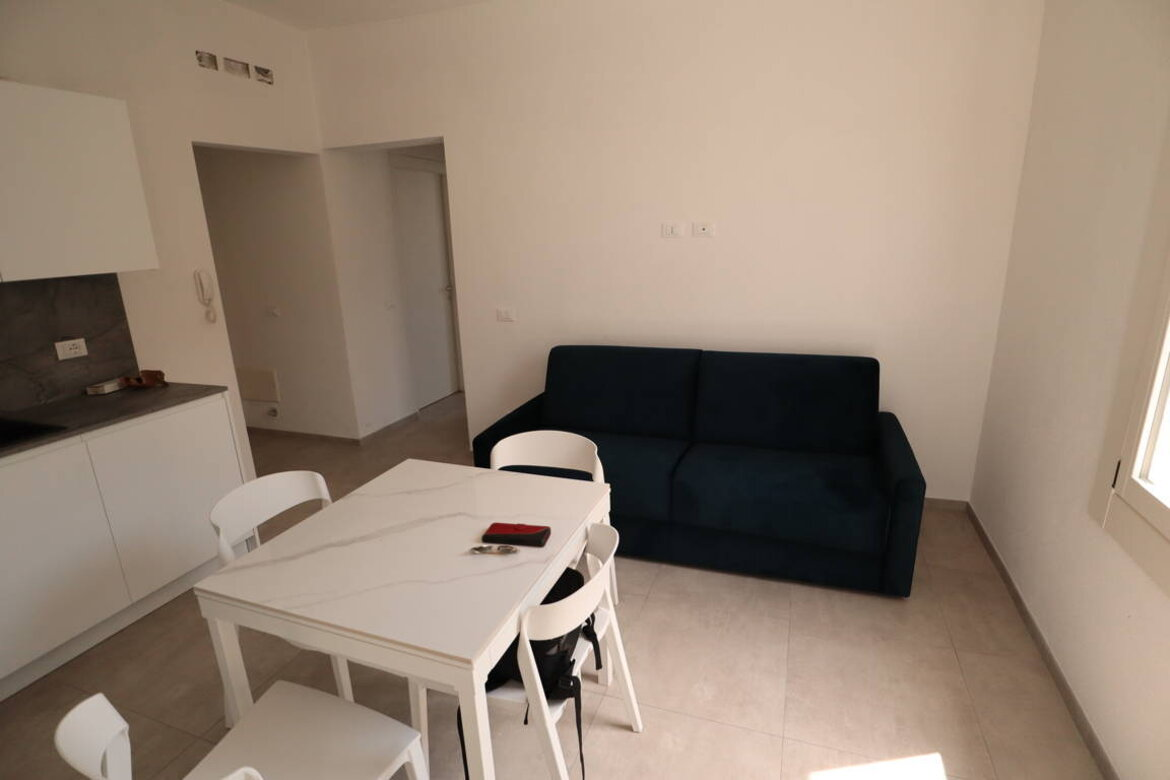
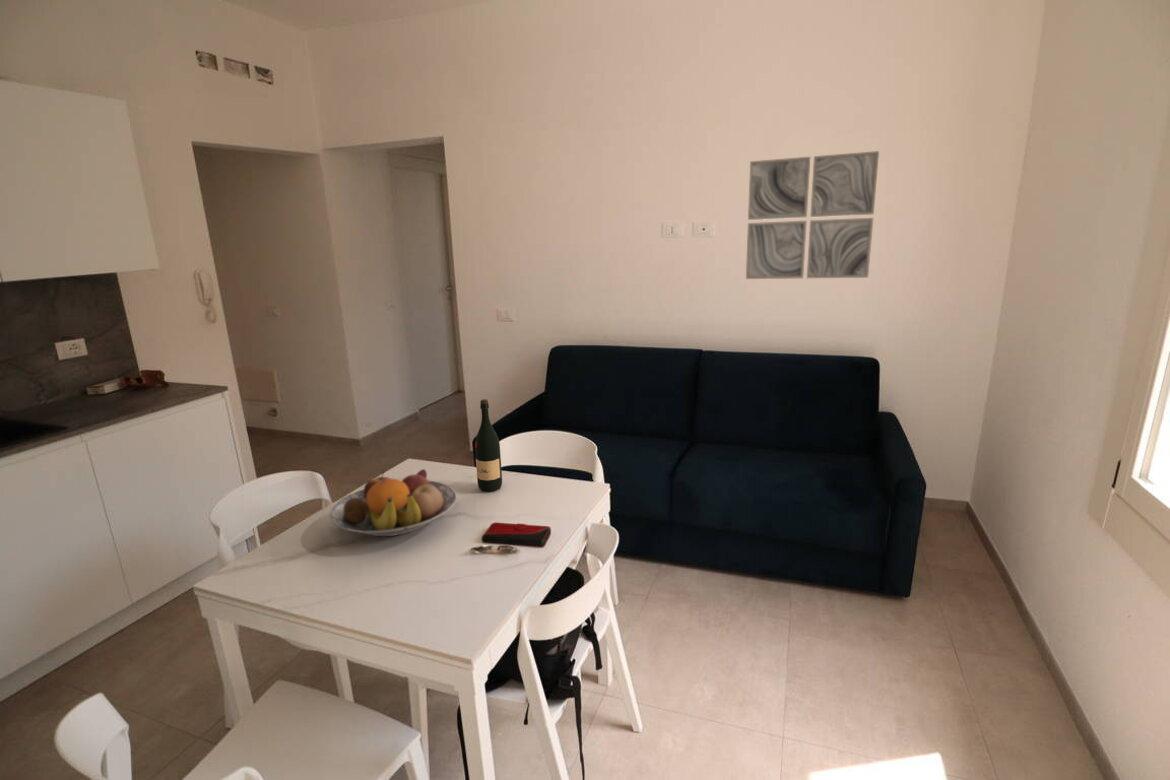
+ fruit bowl [329,468,458,537]
+ wall art [745,150,880,280]
+ wine bottle [474,398,503,493]
